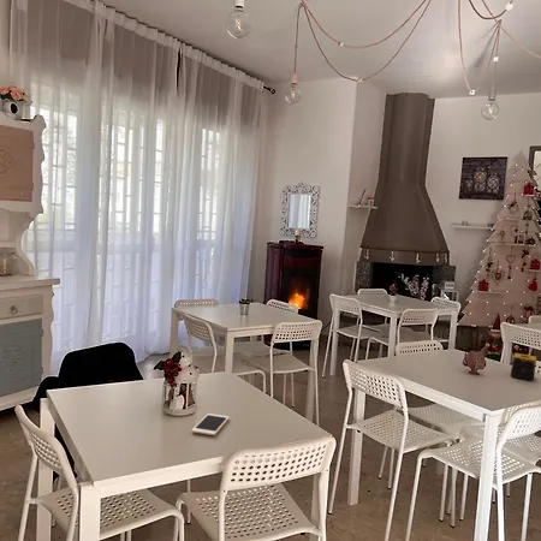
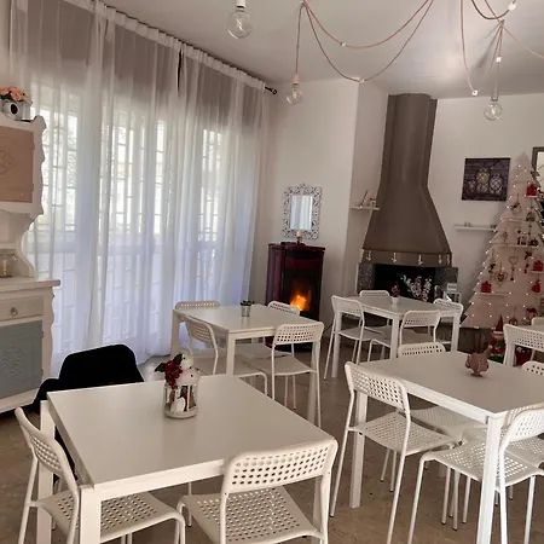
- cell phone [191,412,231,436]
- candle [510,352,537,381]
